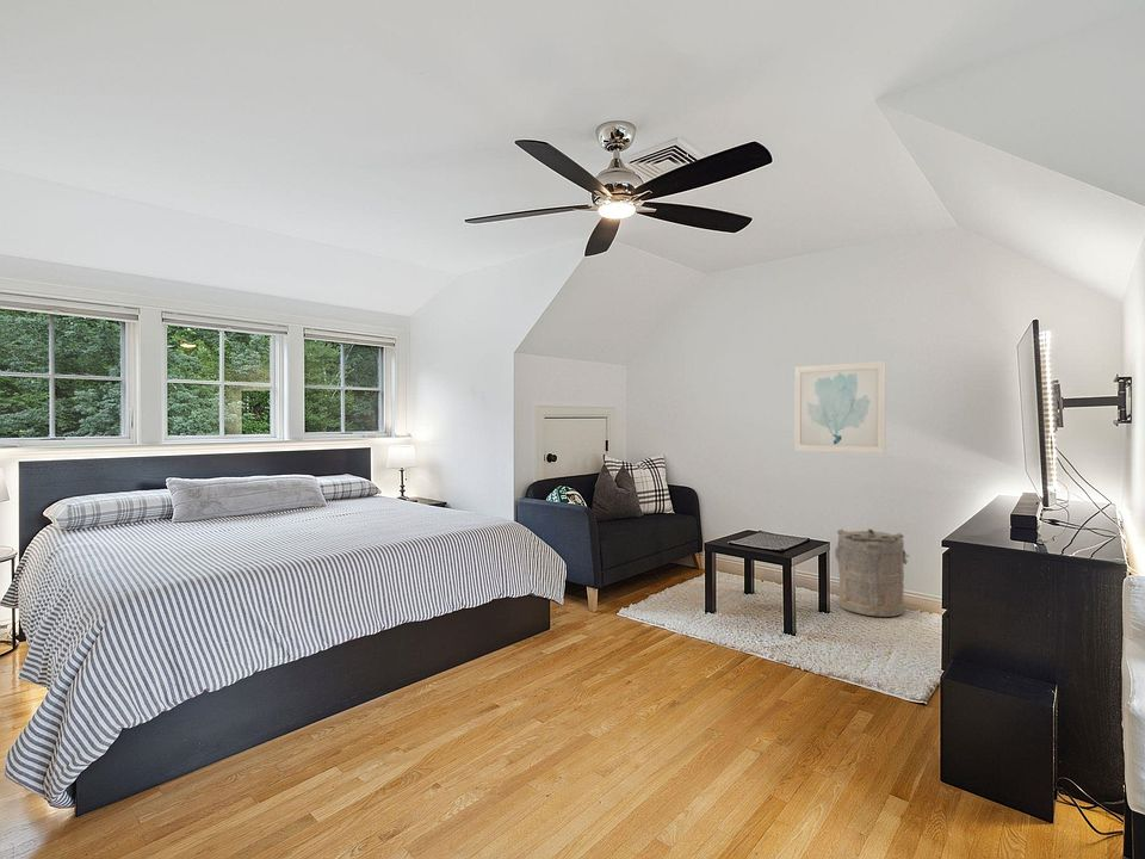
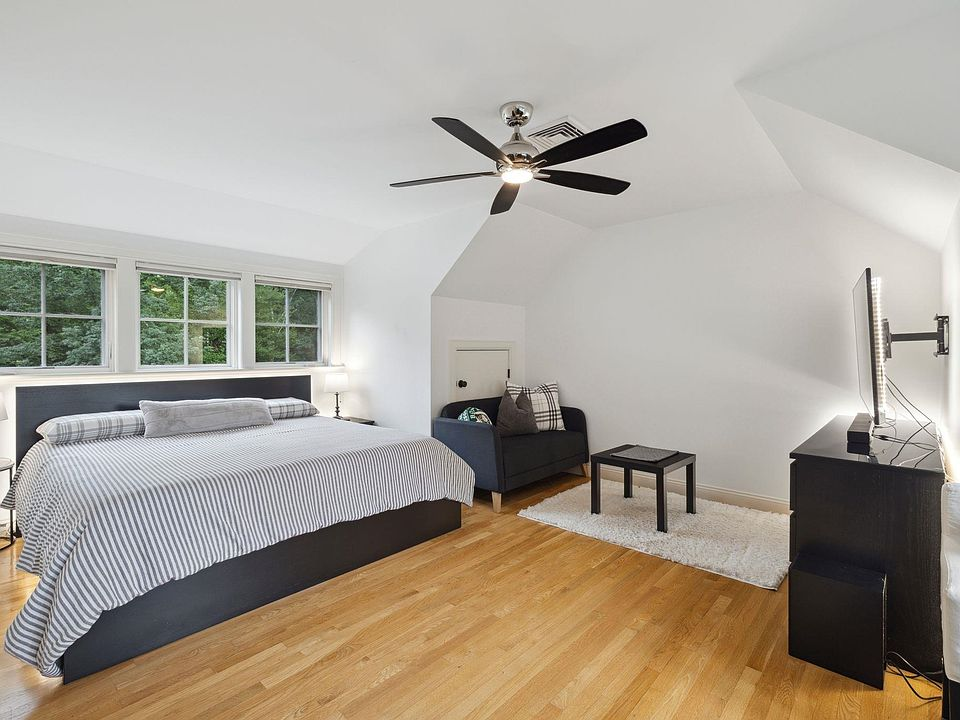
- wall art [793,360,887,455]
- laundry hamper [834,529,910,618]
